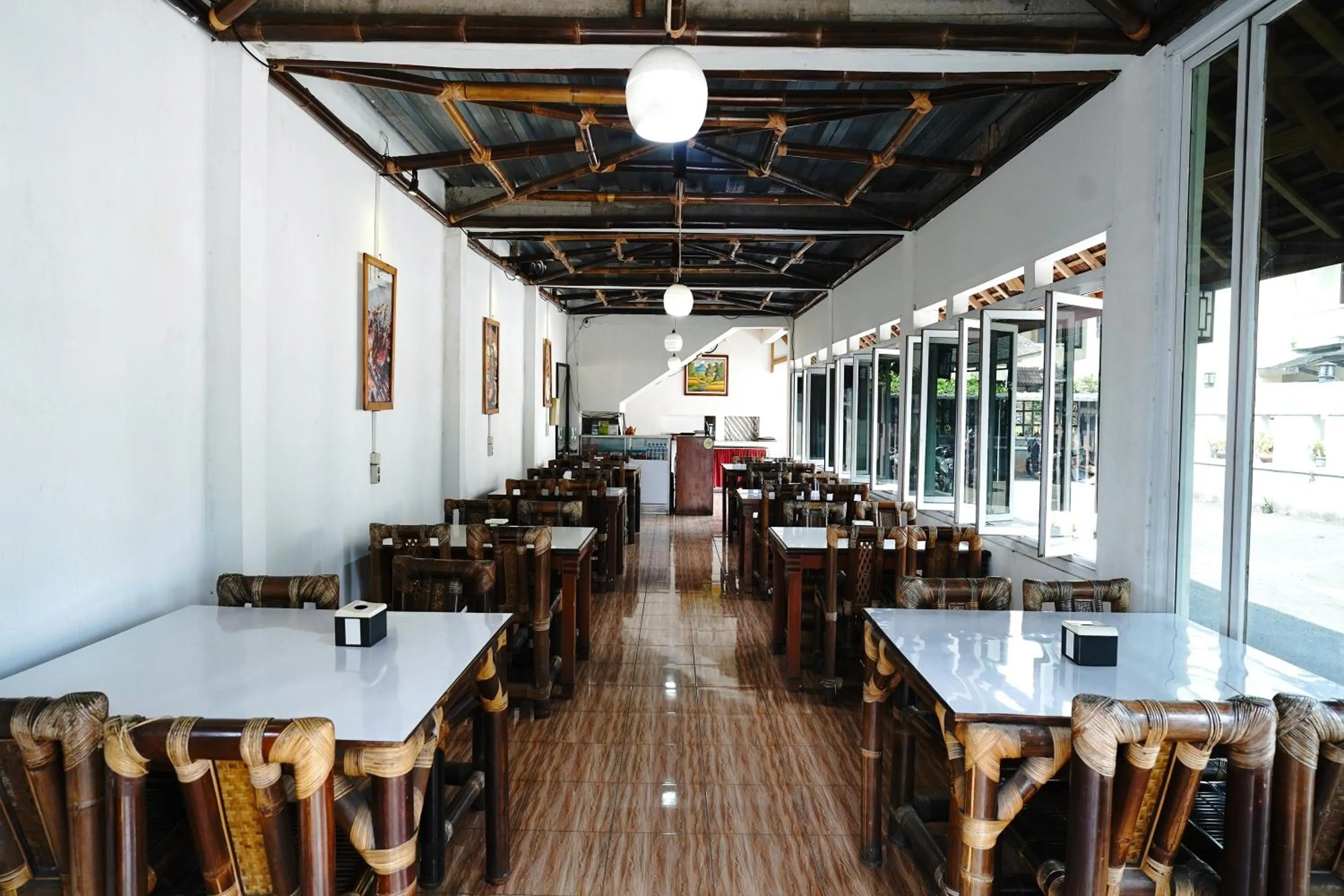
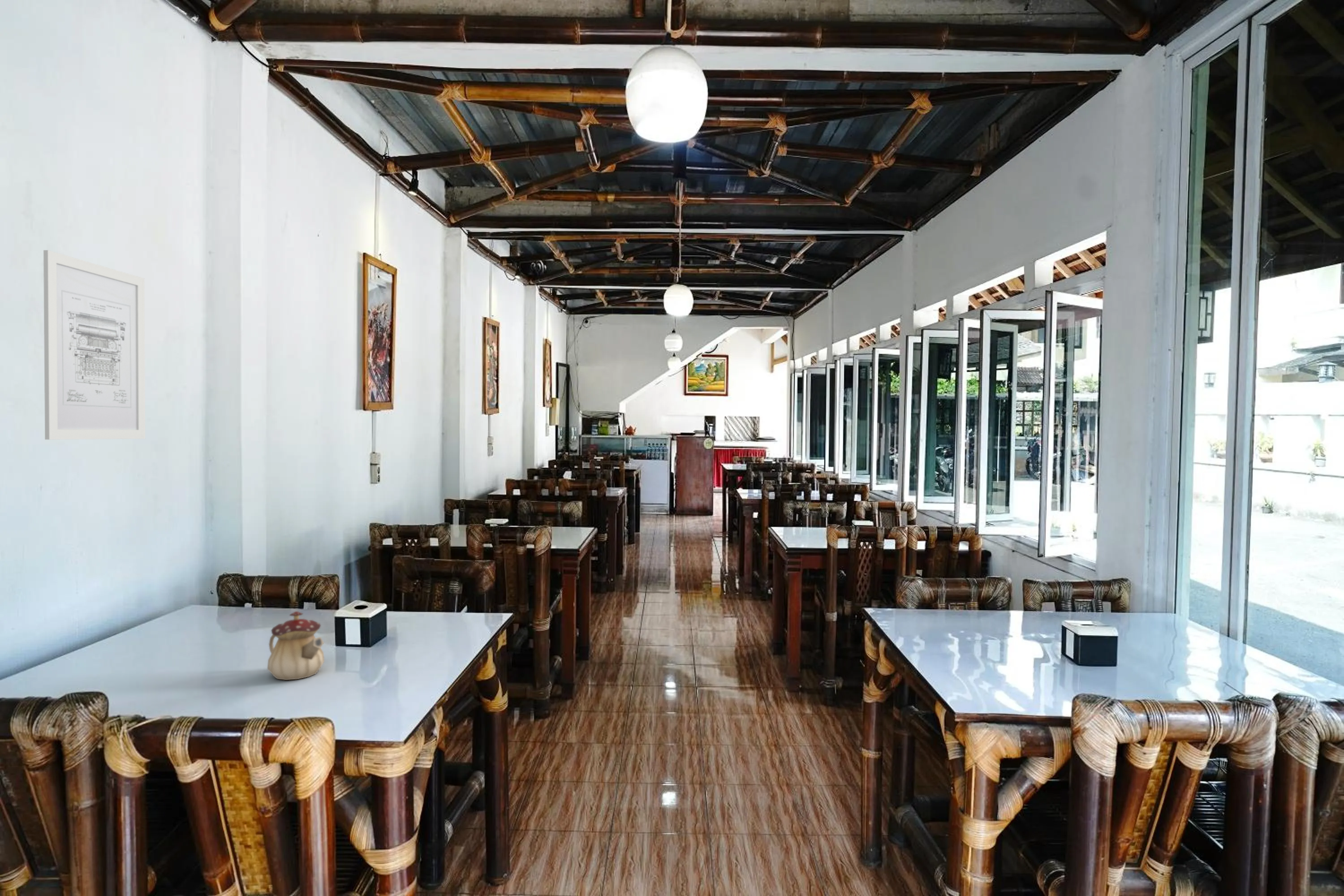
+ wall art [43,250,146,440]
+ teapot [267,611,325,681]
